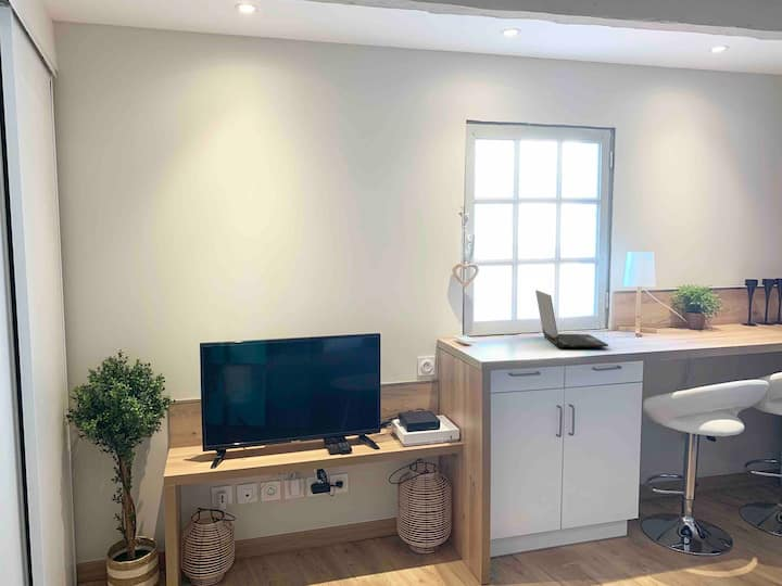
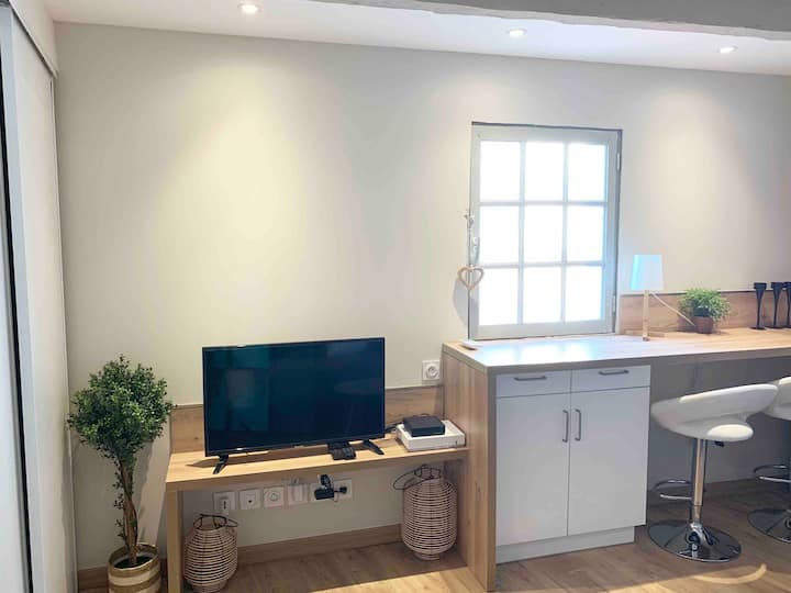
- laptop computer [534,290,609,348]
